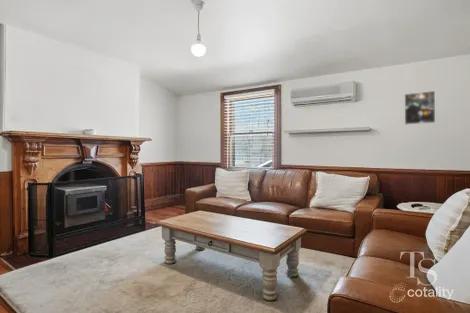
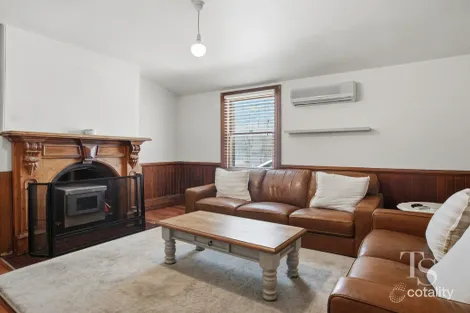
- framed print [404,90,436,126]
